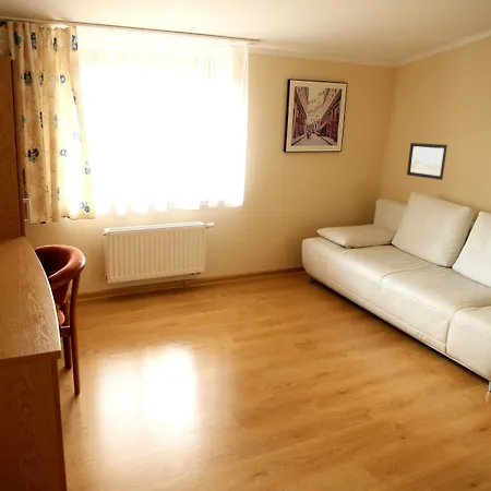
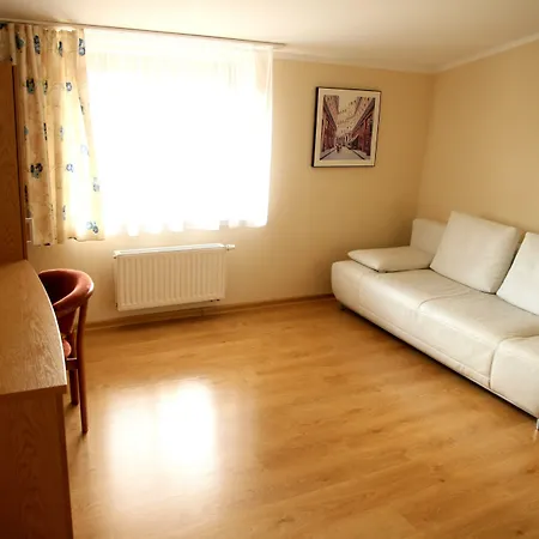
- wall art [406,142,448,181]
